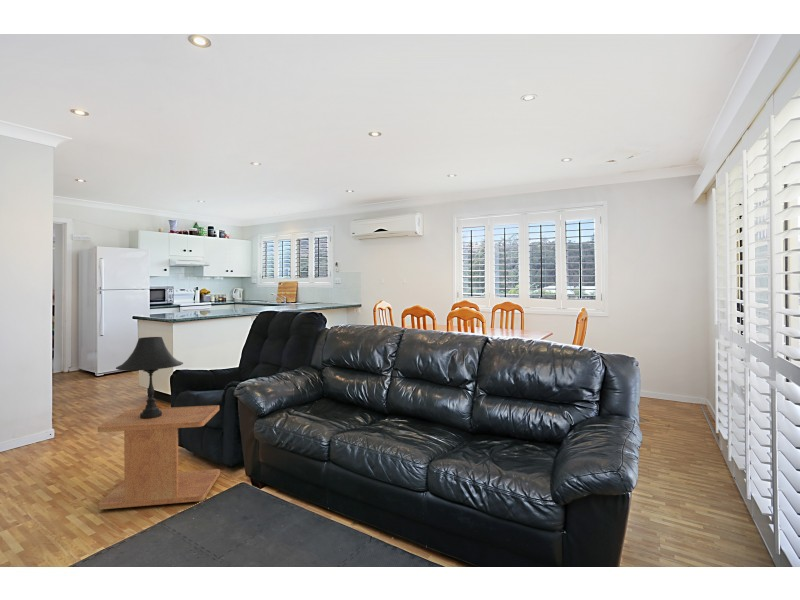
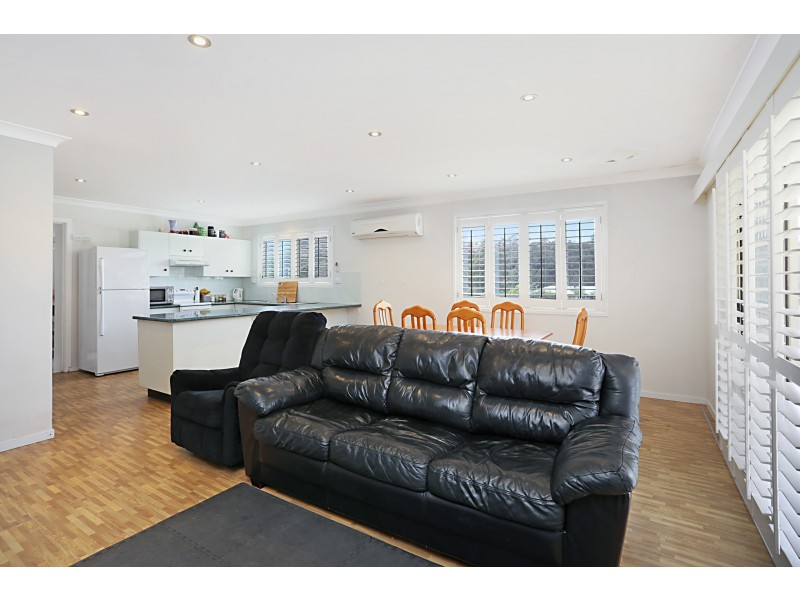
- table lamp [115,336,184,419]
- side table [97,404,221,510]
